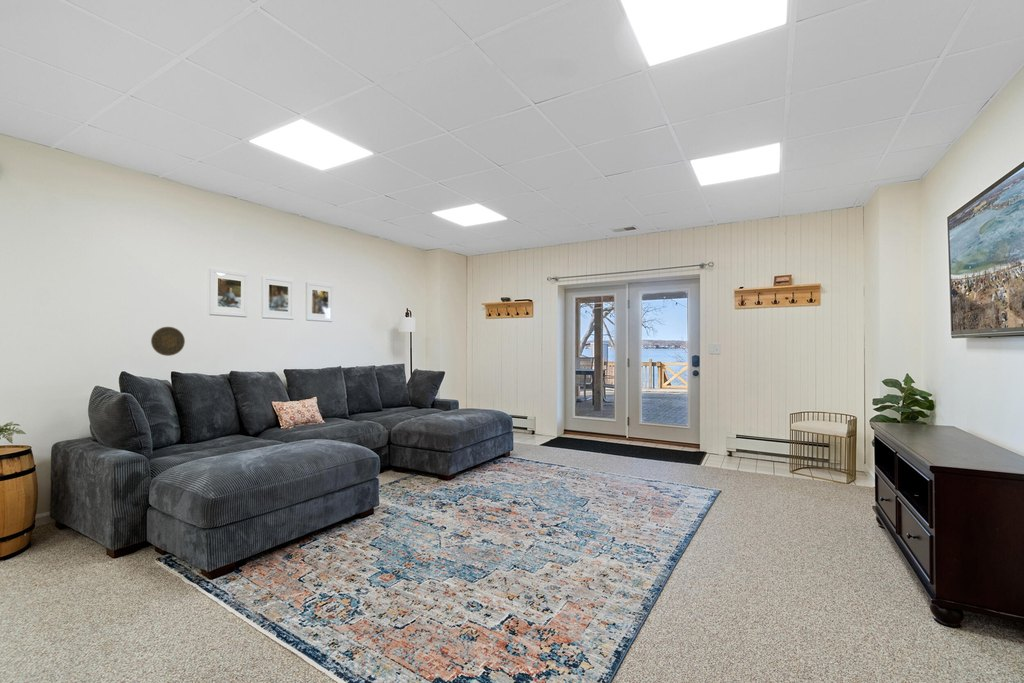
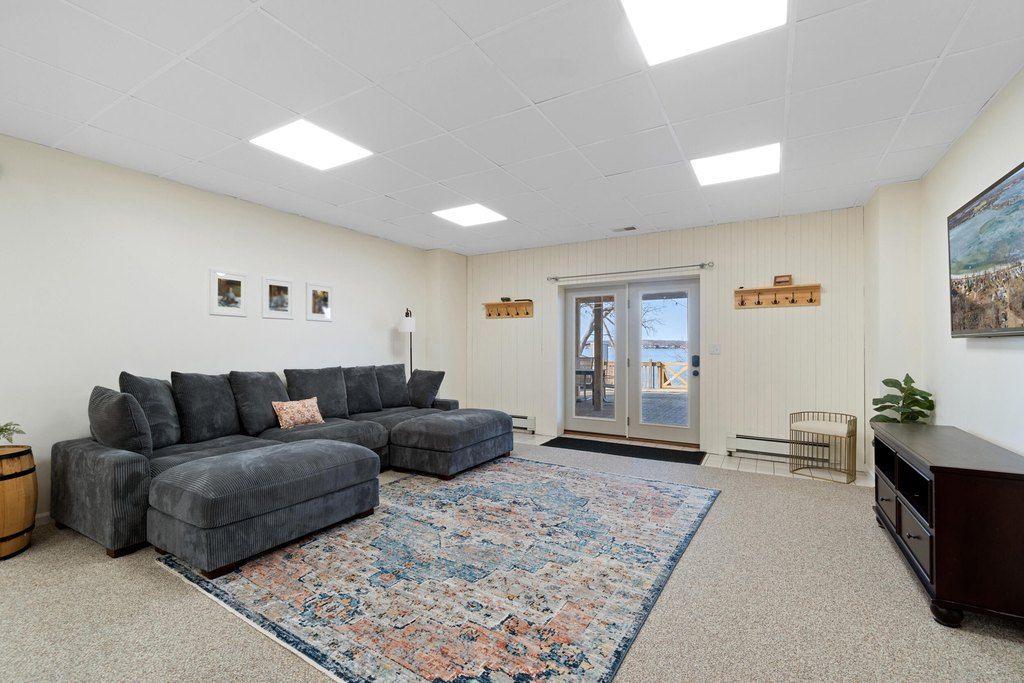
- decorative plate [150,326,186,357]
